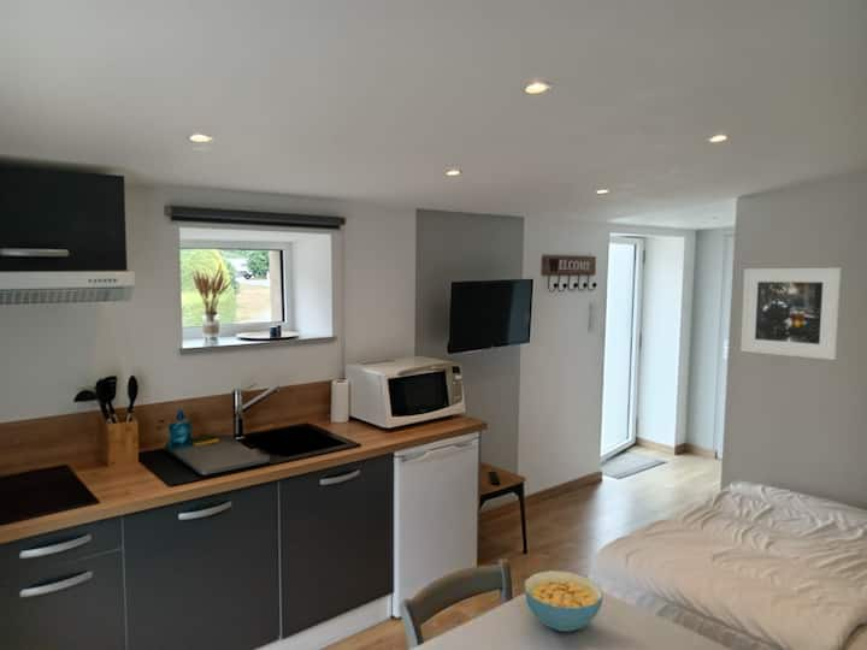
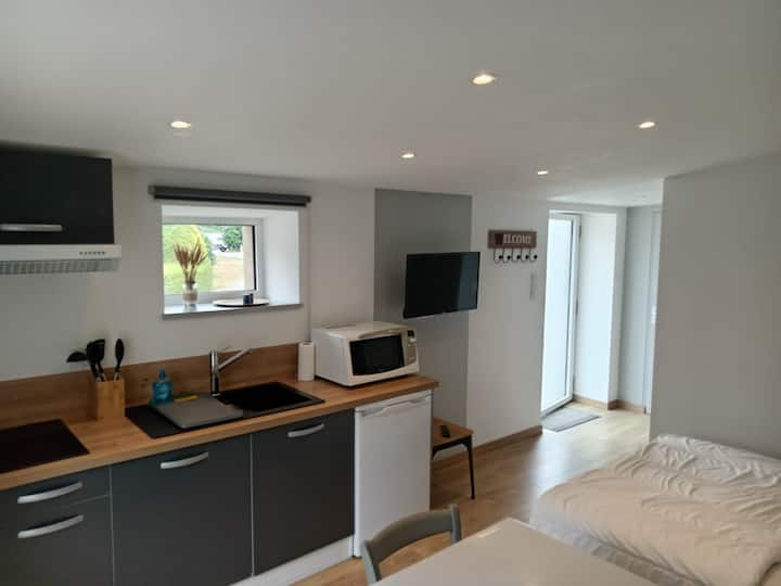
- cereal bowl [524,569,604,633]
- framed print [739,267,842,361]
